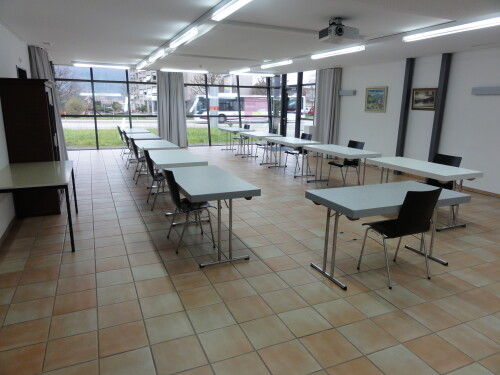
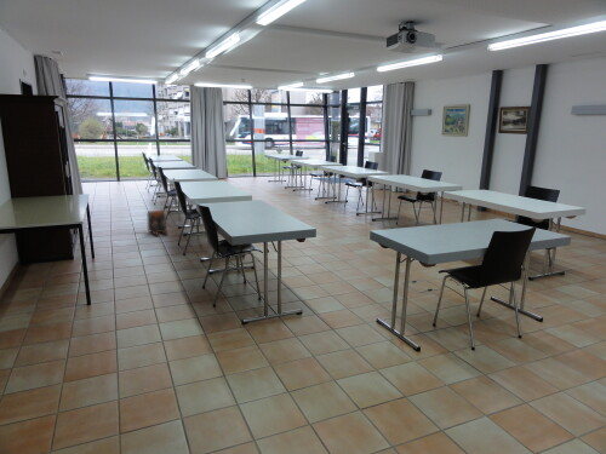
+ backpack [147,208,168,237]
